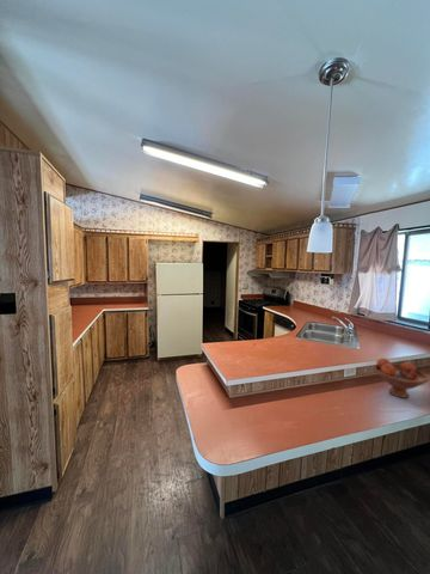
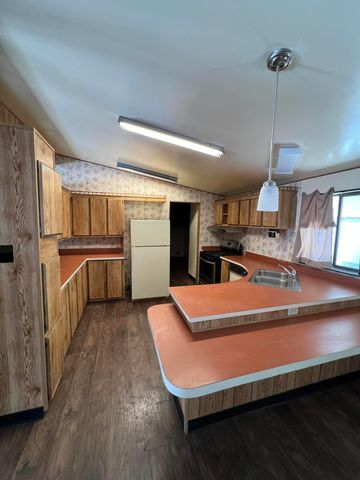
- fruit bowl [373,356,430,399]
